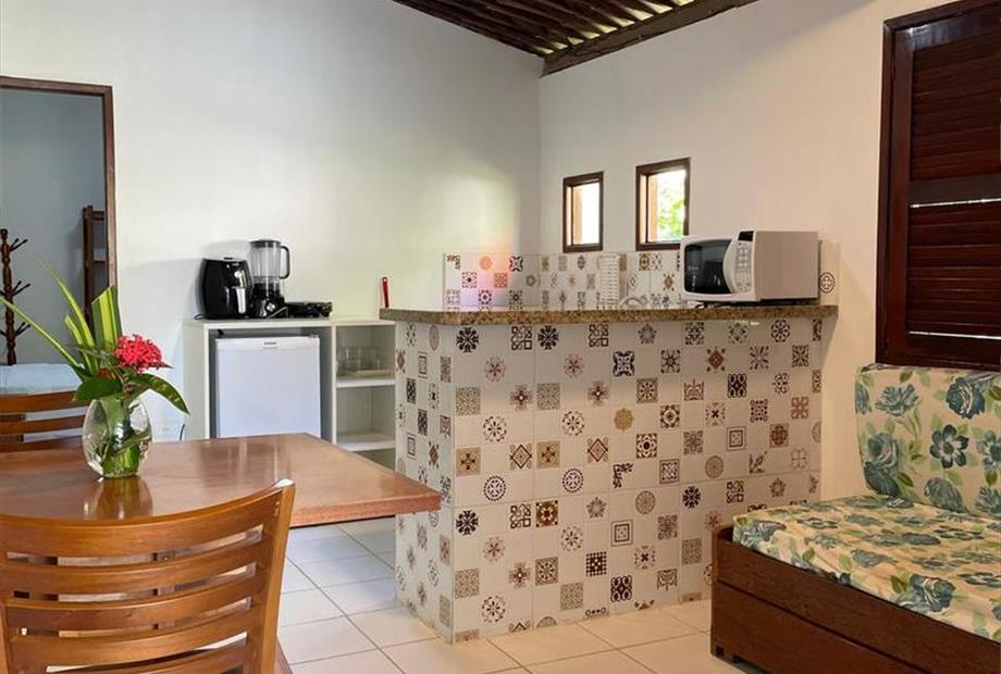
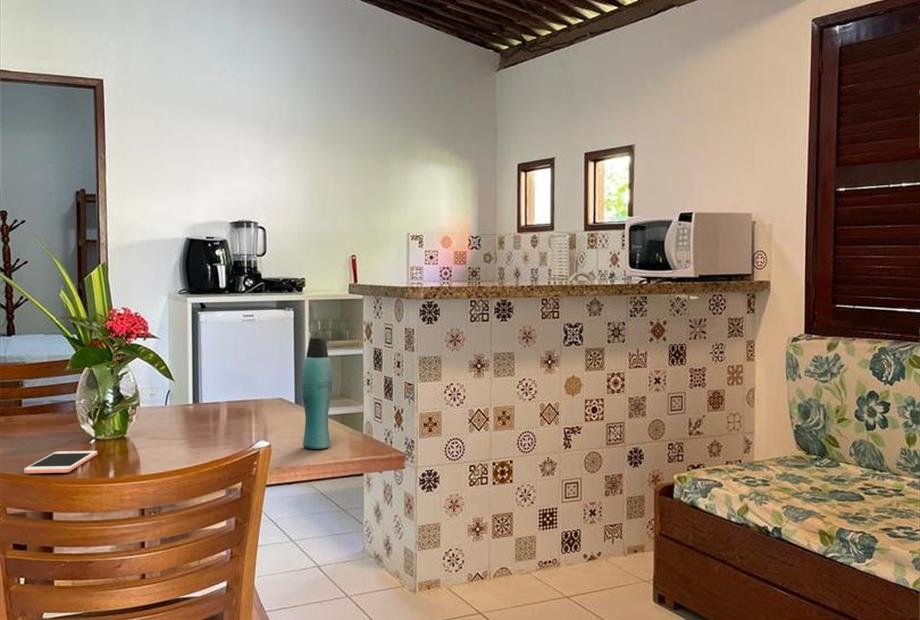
+ cell phone [23,450,98,474]
+ bottle [301,336,333,450]
